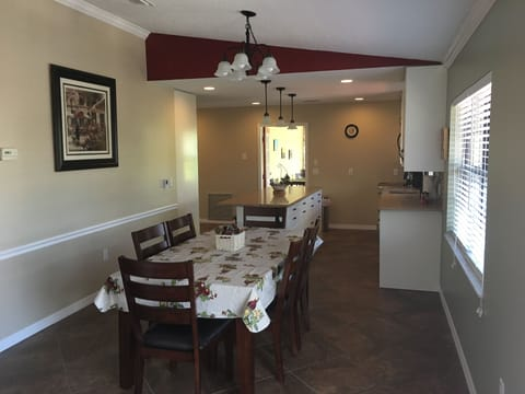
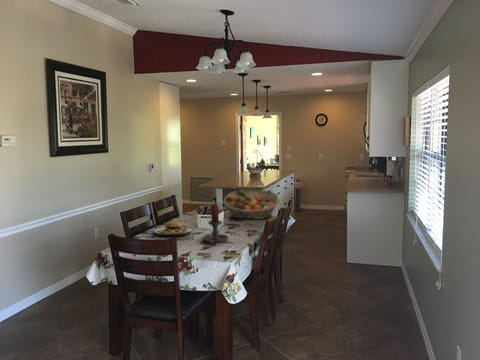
+ plate [152,220,193,238]
+ candle holder [201,203,229,244]
+ fruit basket [222,189,281,220]
